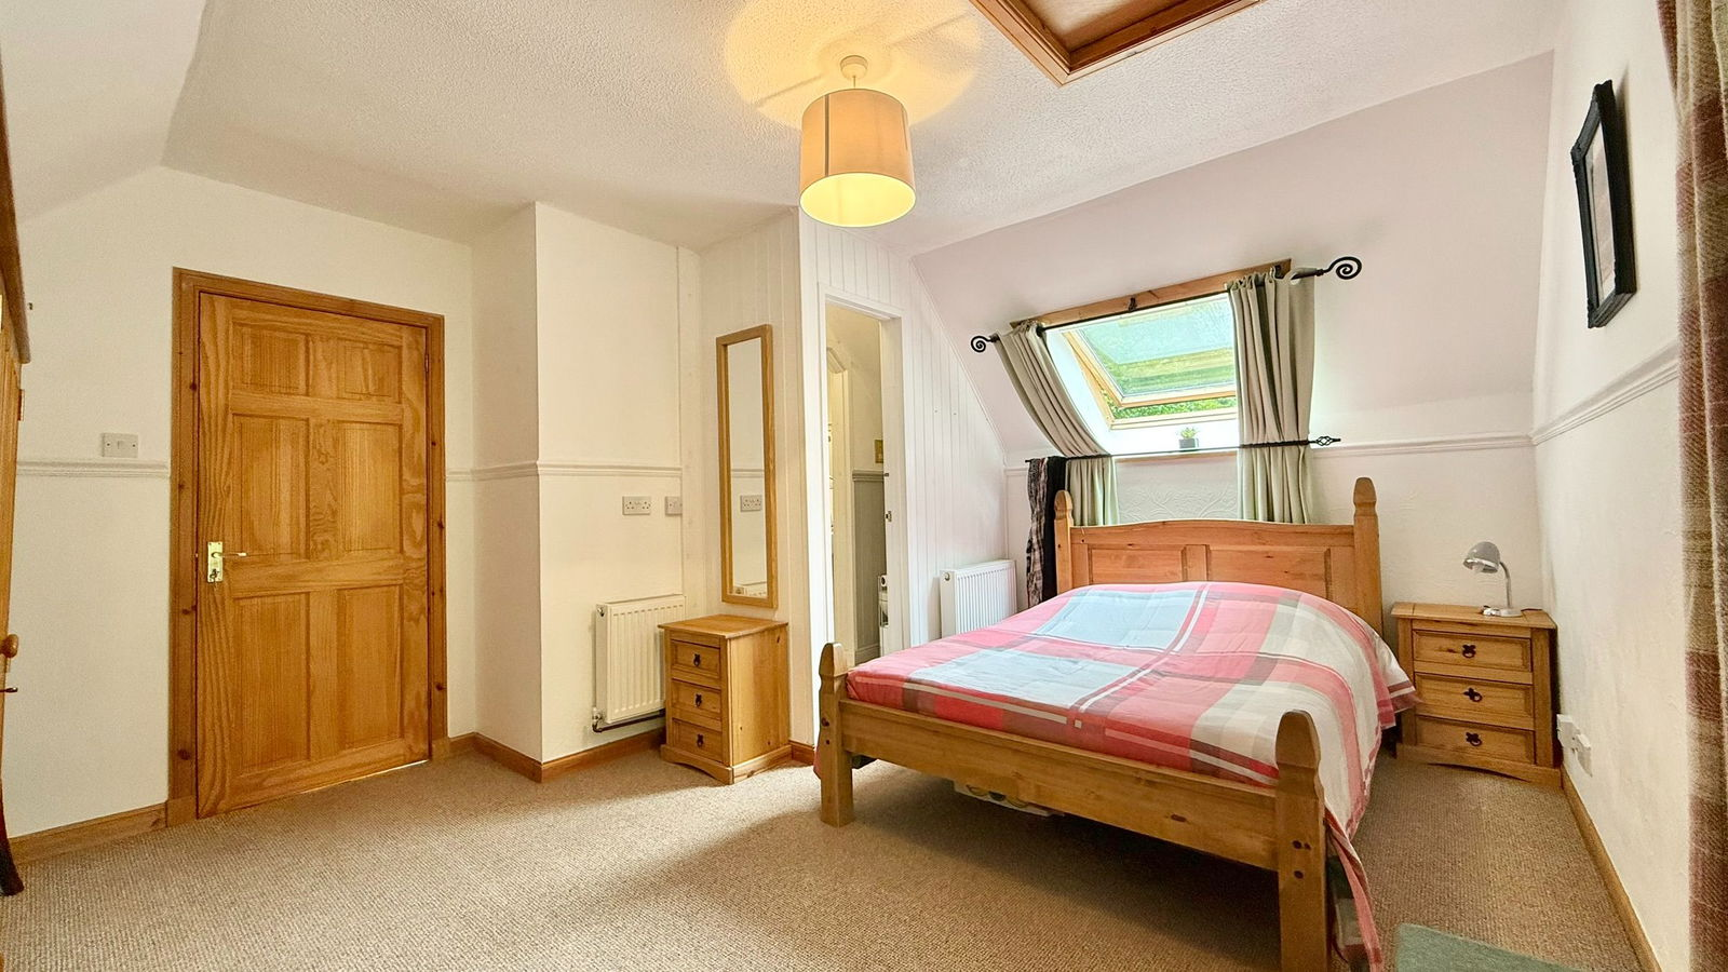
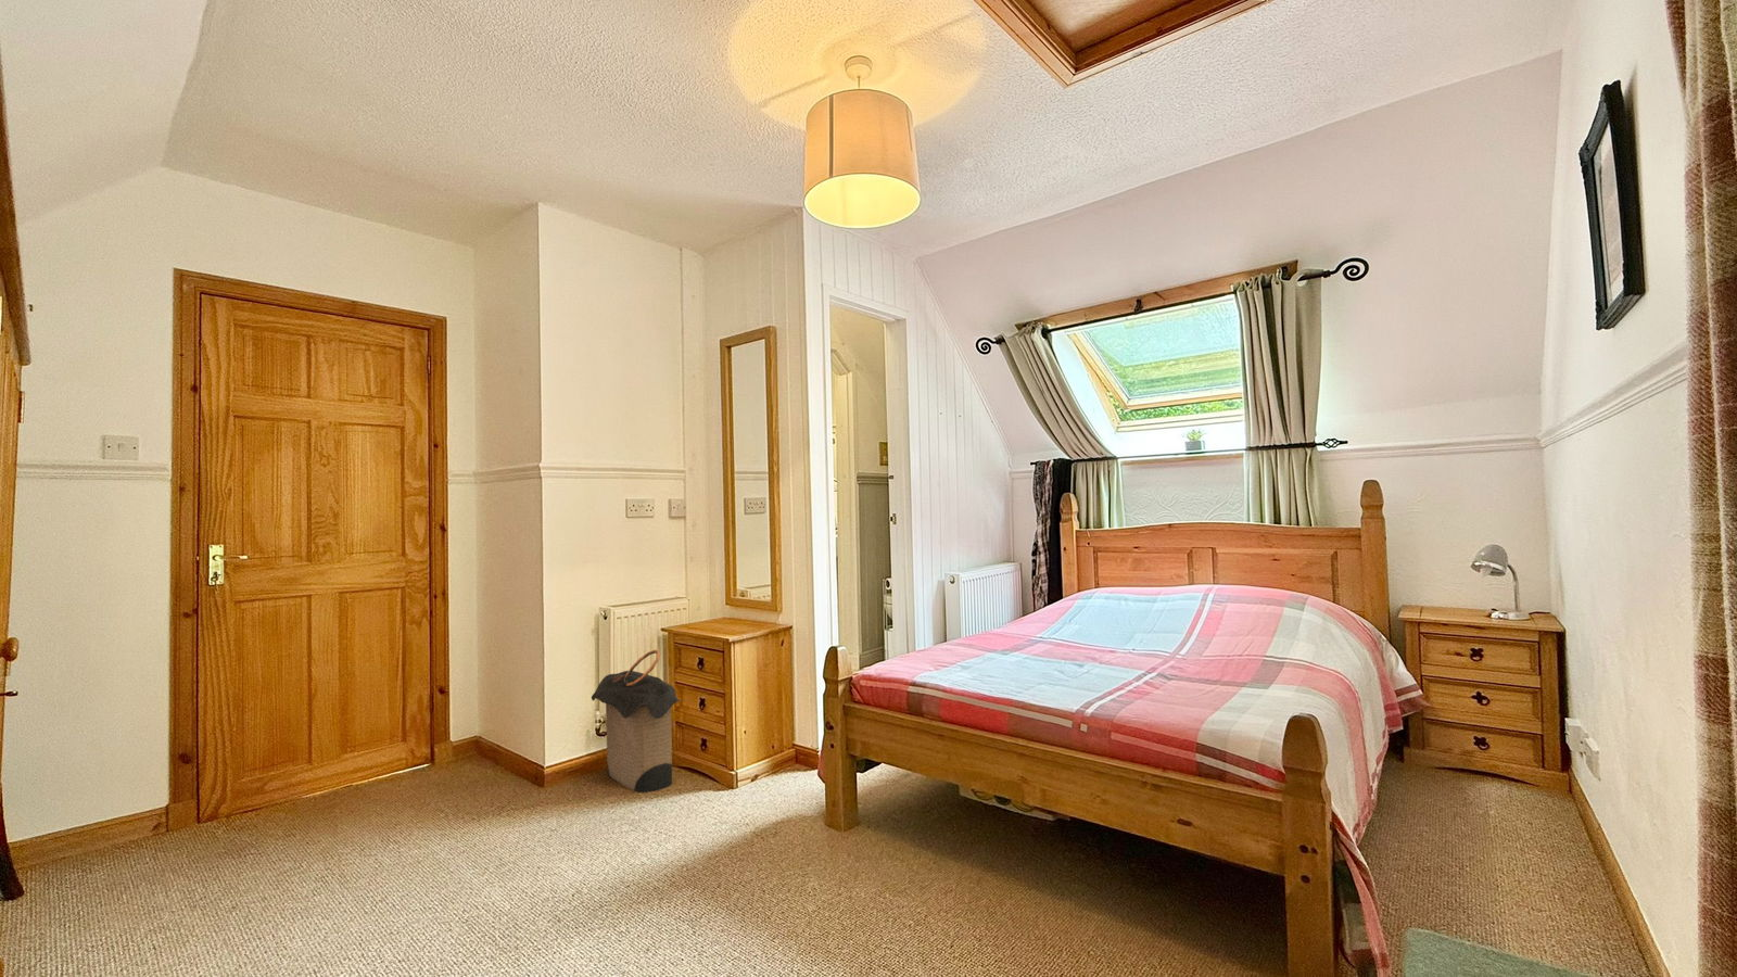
+ laundry hamper [591,649,682,793]
